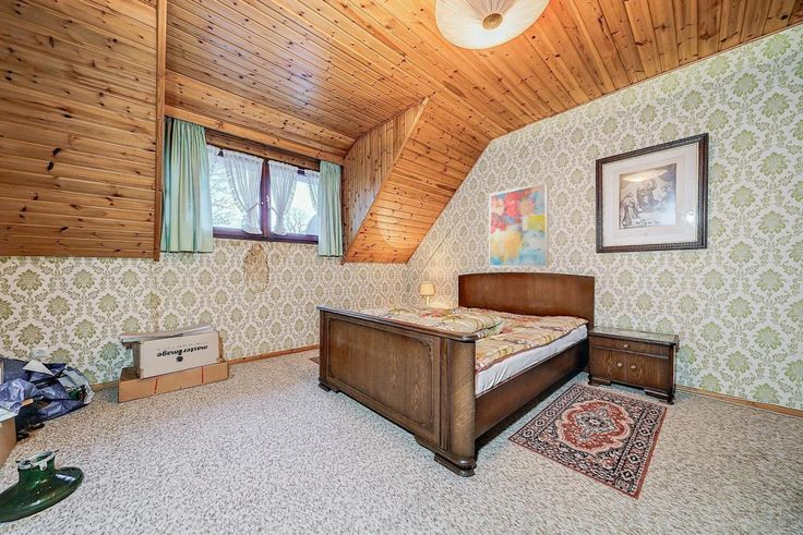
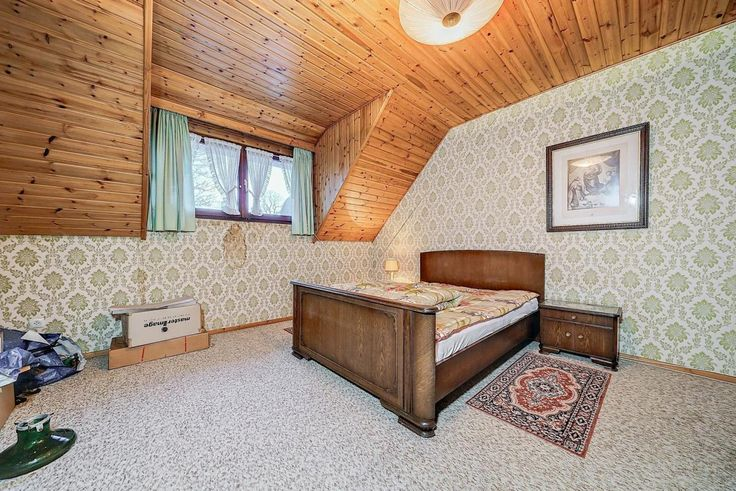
- wall art [488,181,550,268]
